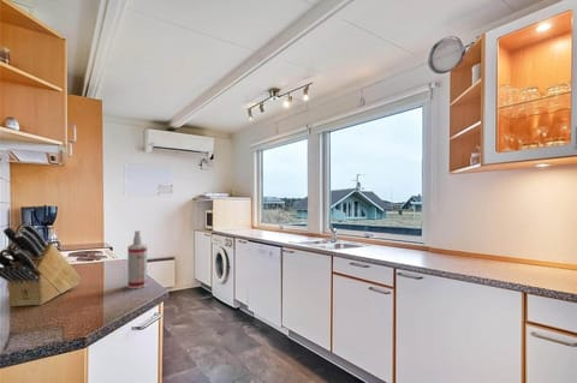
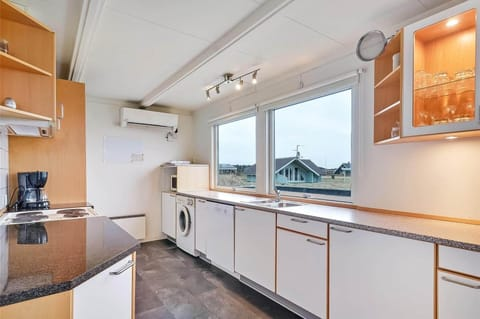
- knife block [0,222,82,307]
- spray bottle [126,229,148,289]
